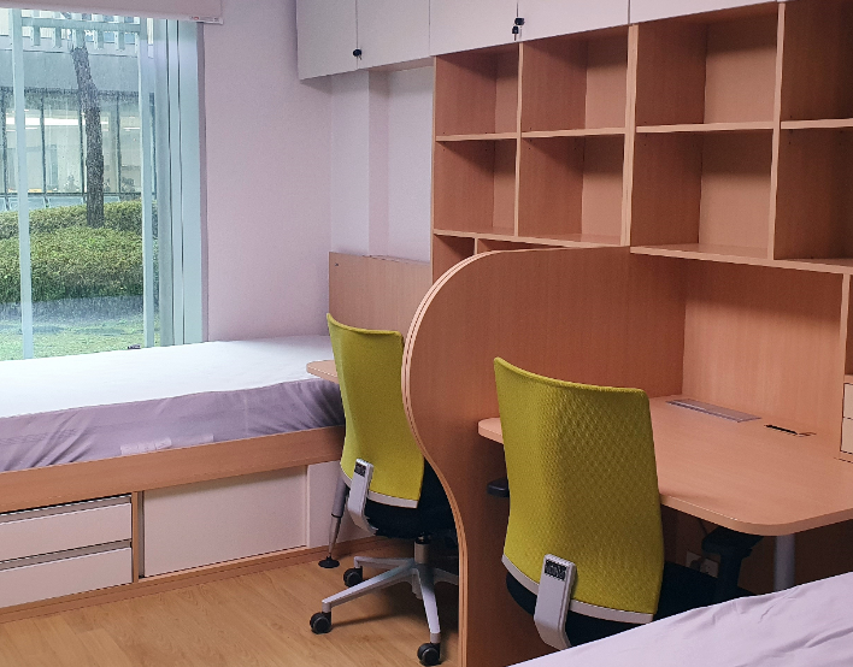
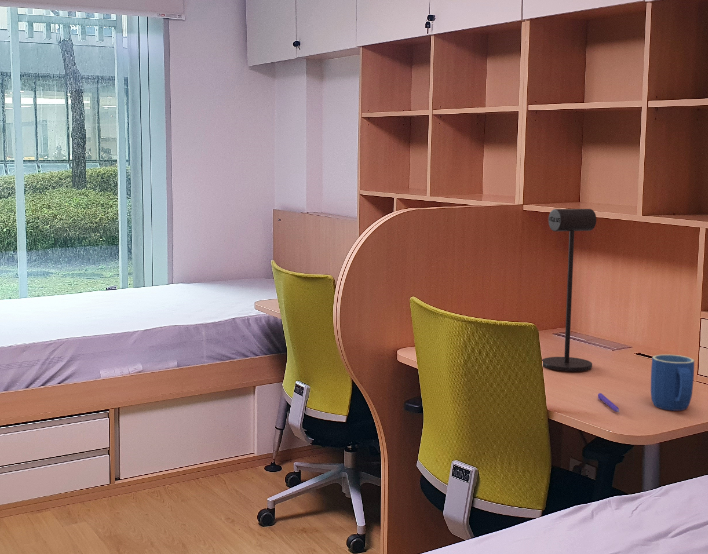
+ mug [650,354,695,412]
+ pen [597,392,620,413]
+ desk lamp [541,208,597,372]
